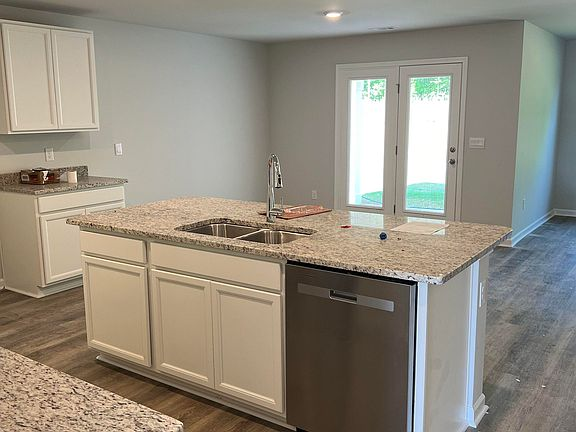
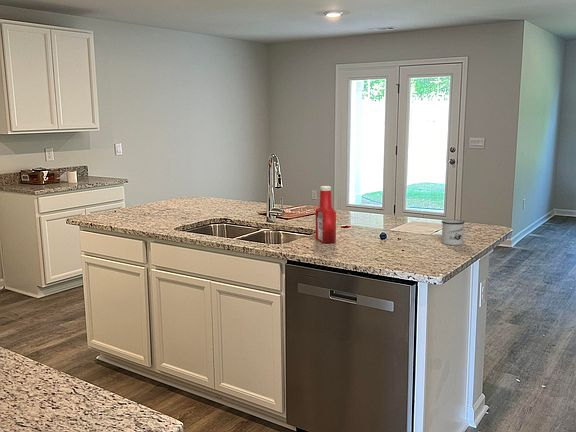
+ mug [441,219,470,246]
+ soap bottle [315,185,337,244]
